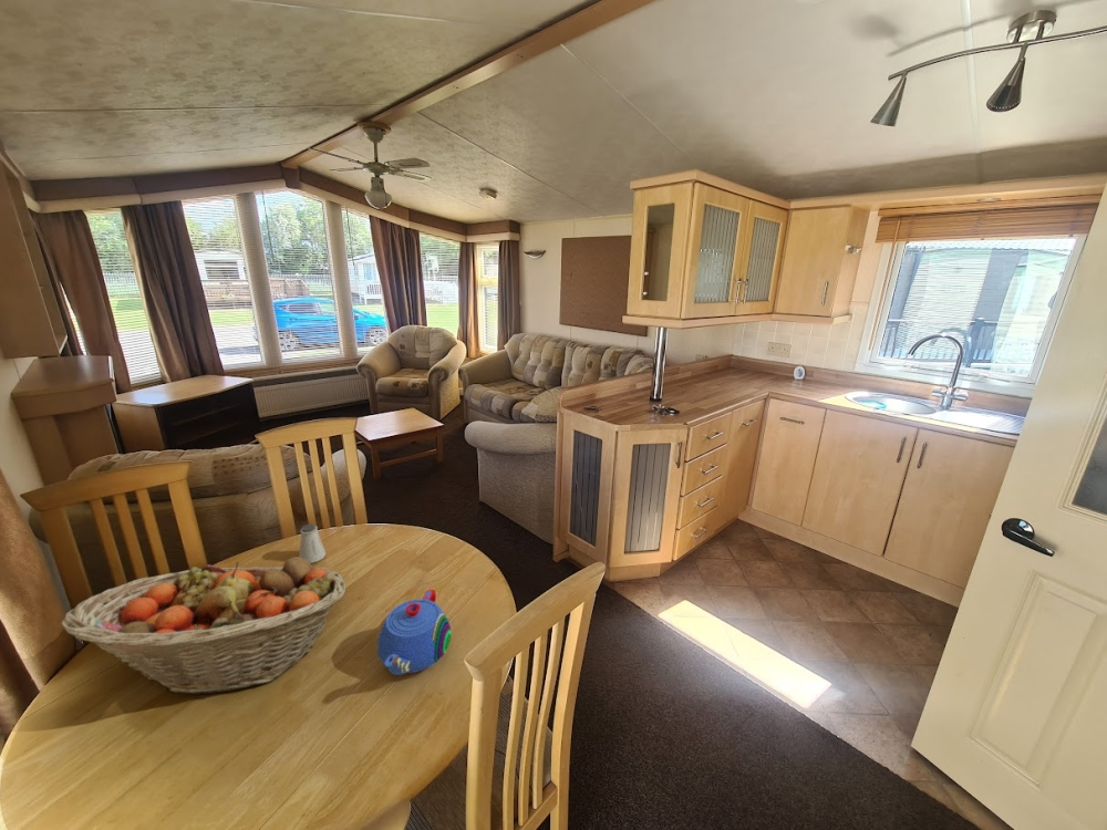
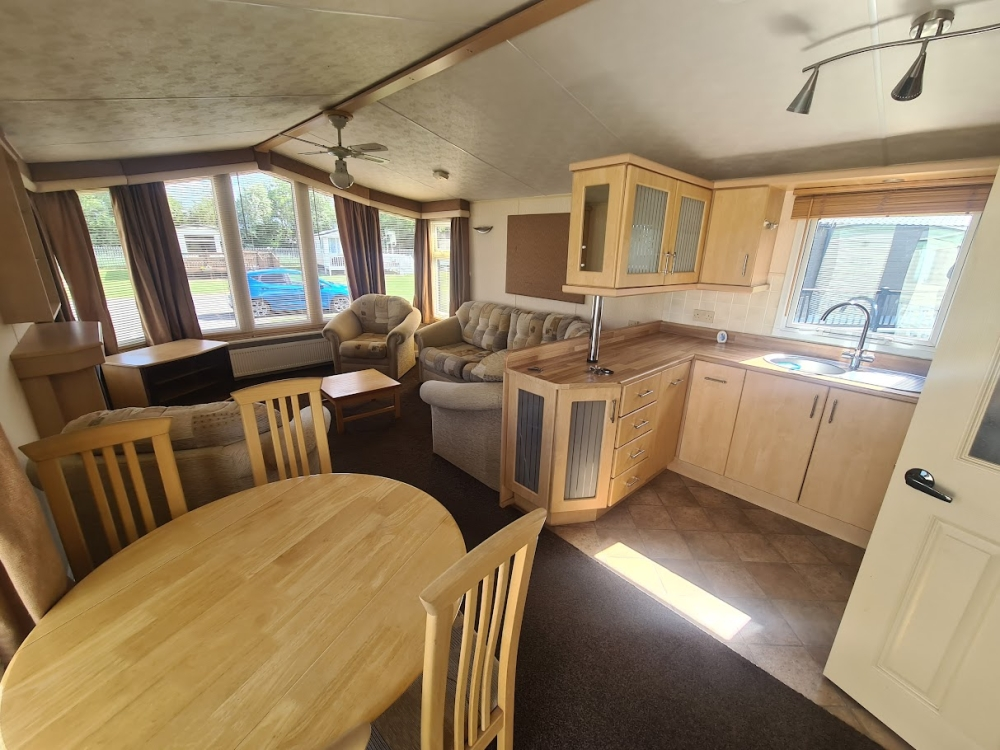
- fruit basket [60,556,346,696]
- saltshaker [298,523,327,564]
- teapot [376,589,453,676]
